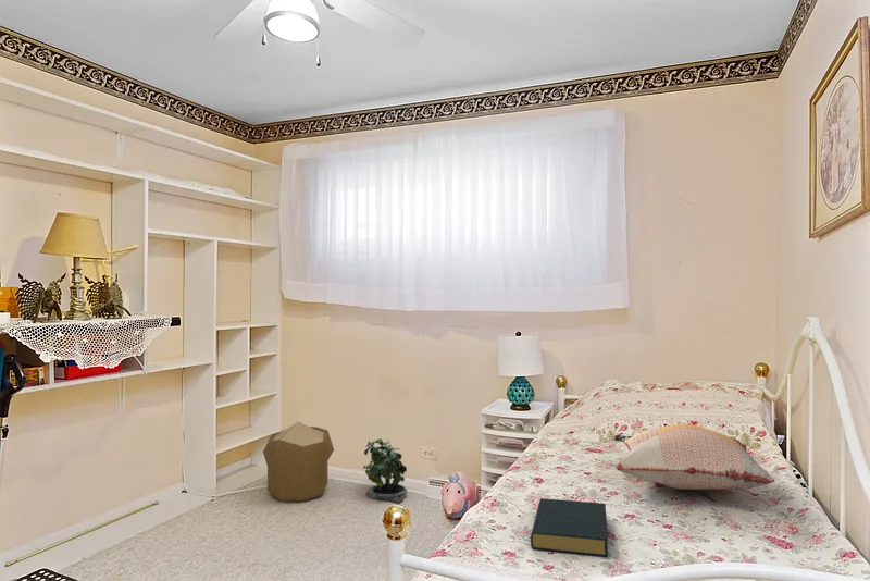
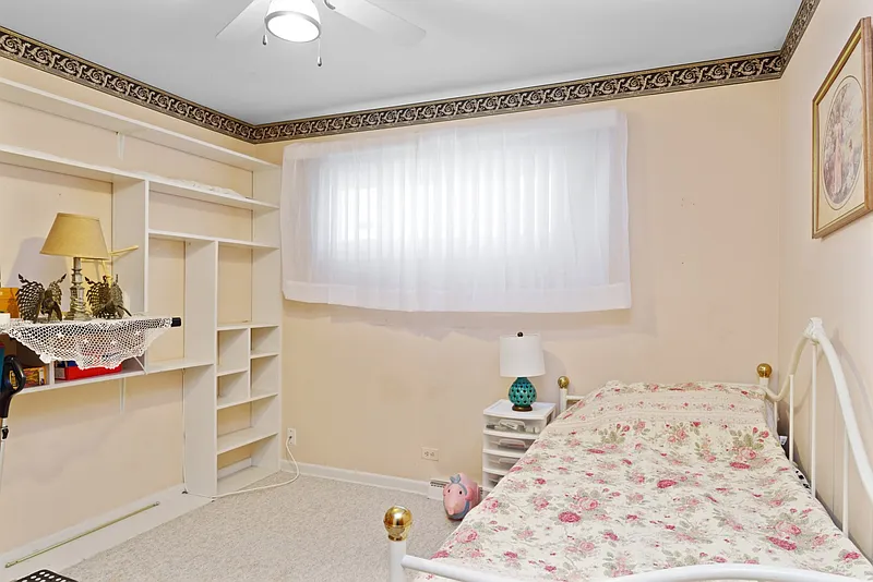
- pouf [262,420,335,503]
- potted plant [362,437,408,504]
- decorative pillow [612,422,775,491]
- hardback book [530,497,609,558]
